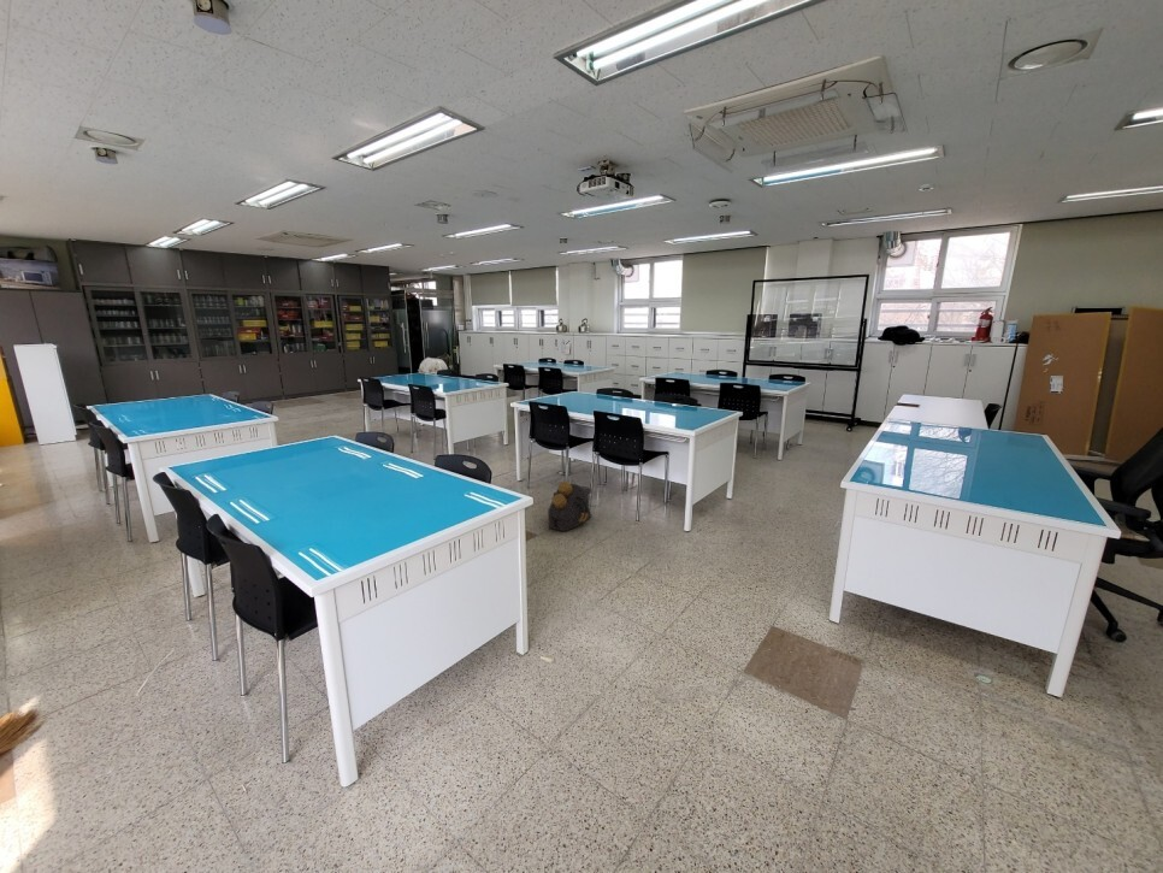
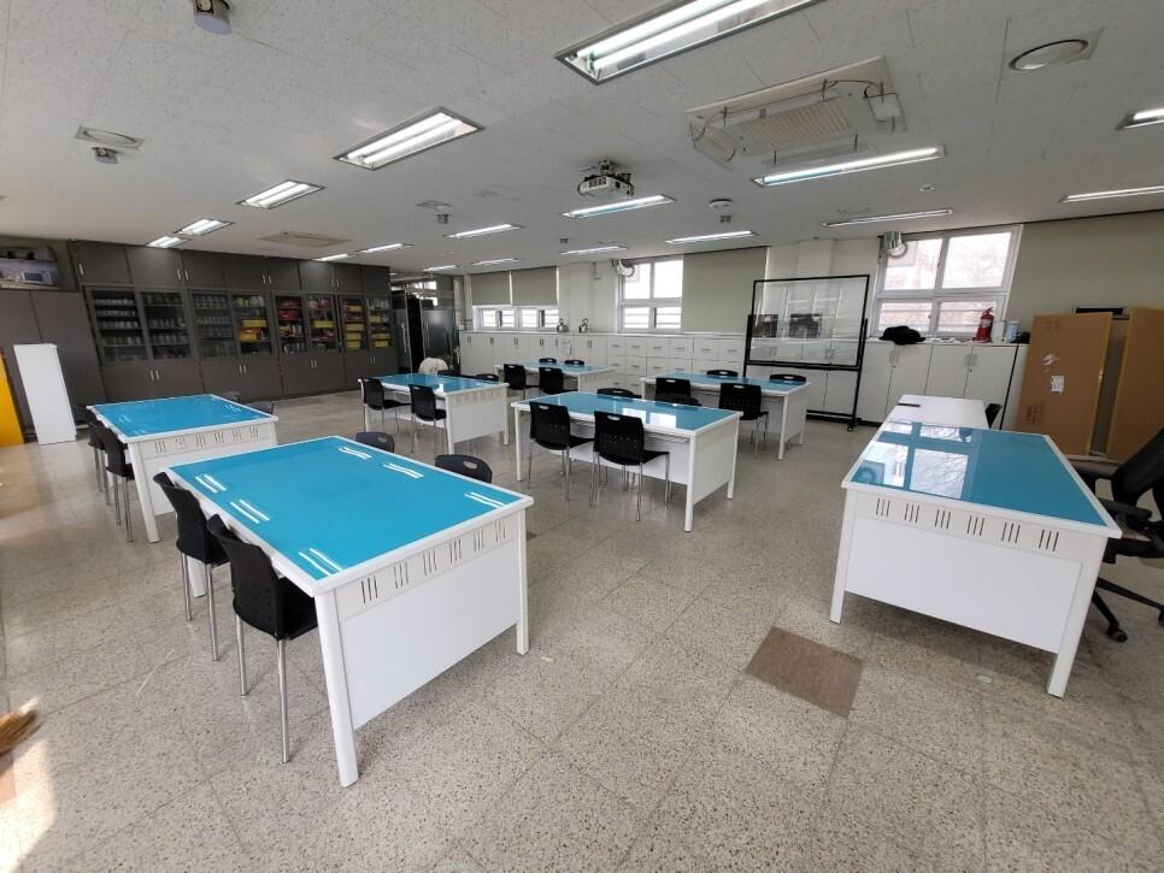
- backpack [547,480,592,532]
